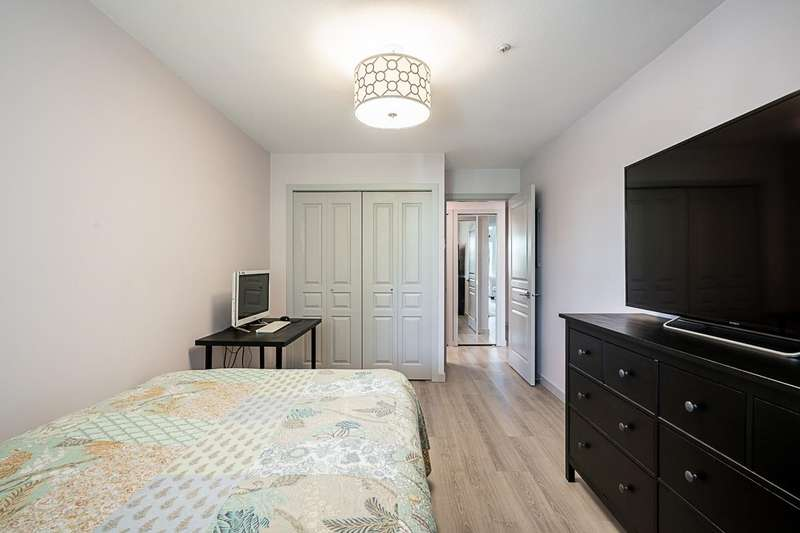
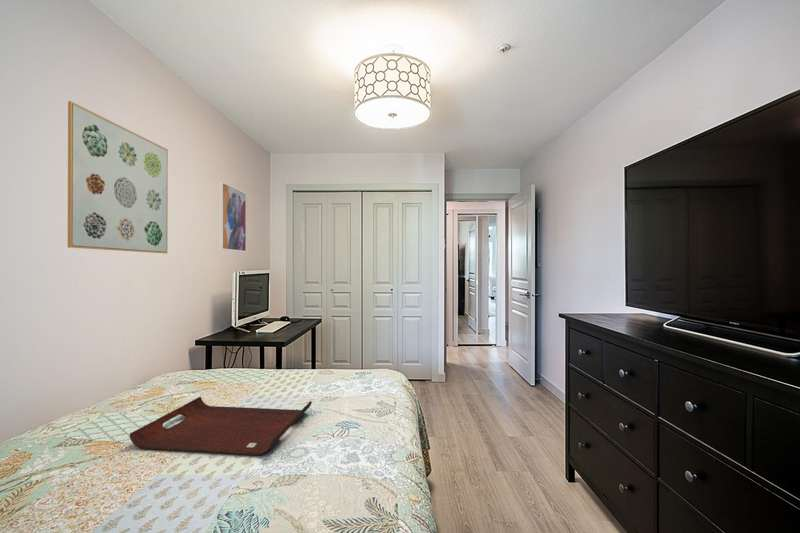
+ wall art [218,181,247,253]
+ serving tray [129,396,313,456]
+ wall art [67,100,169,254]
